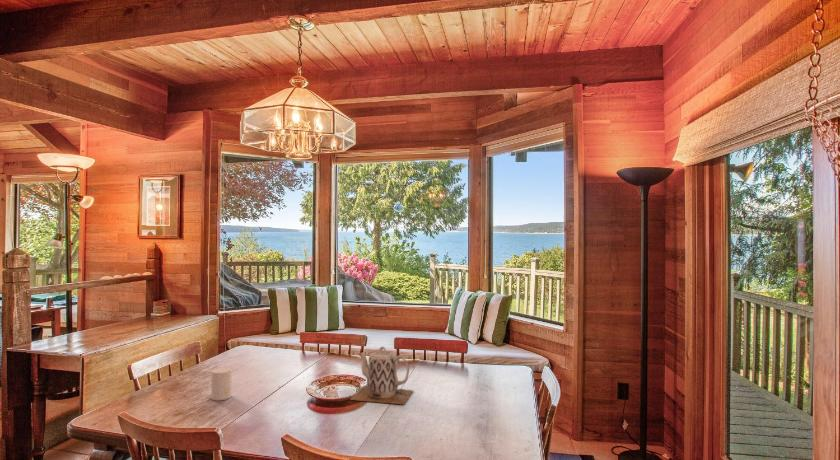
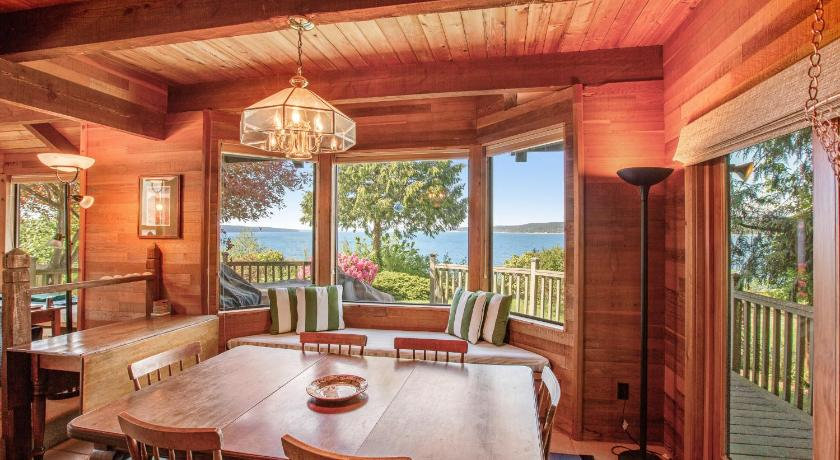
- teapot [349,346,415,405]
- cup [210,366,233,402]
